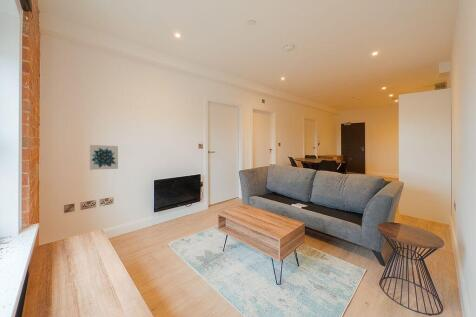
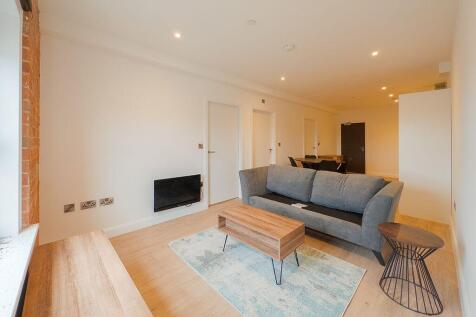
- wall art [89,144,119,171]
